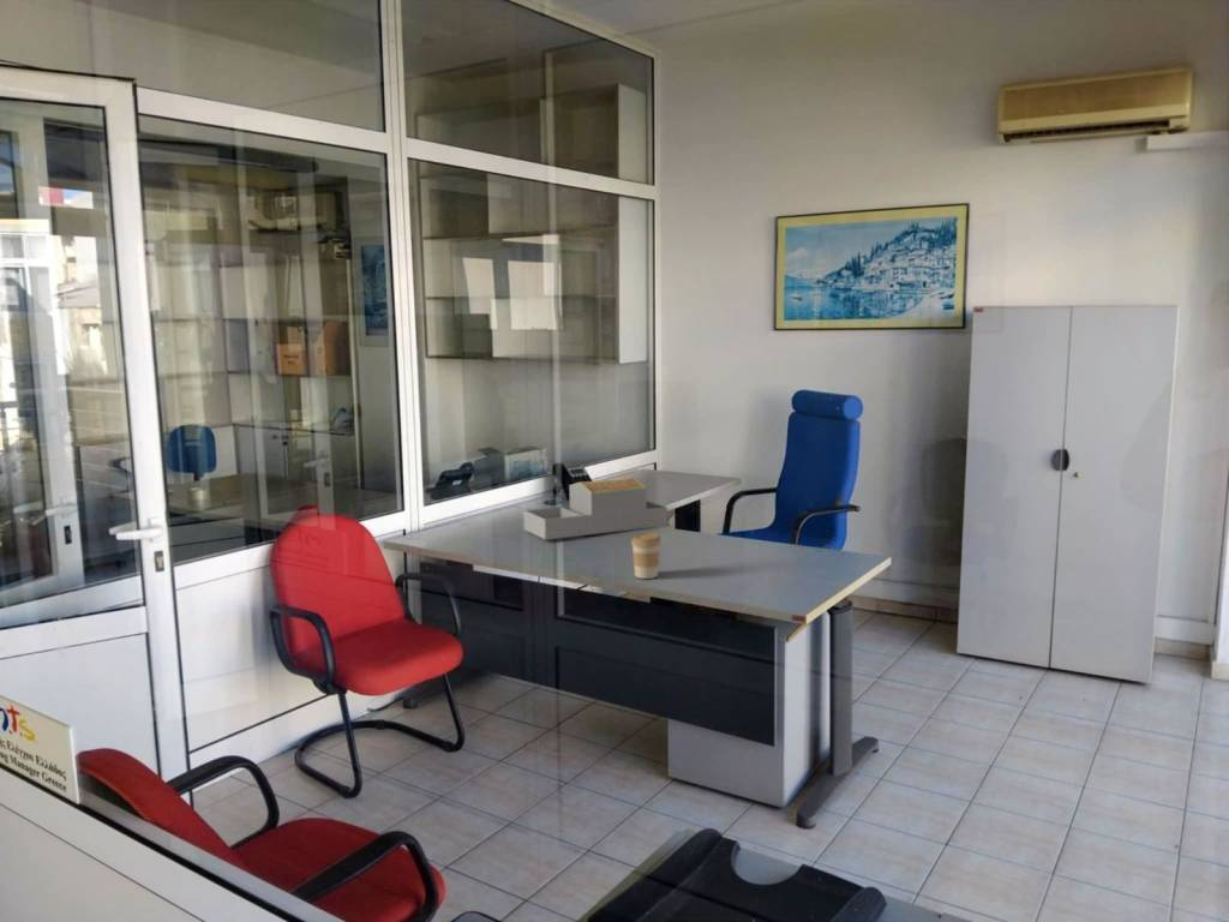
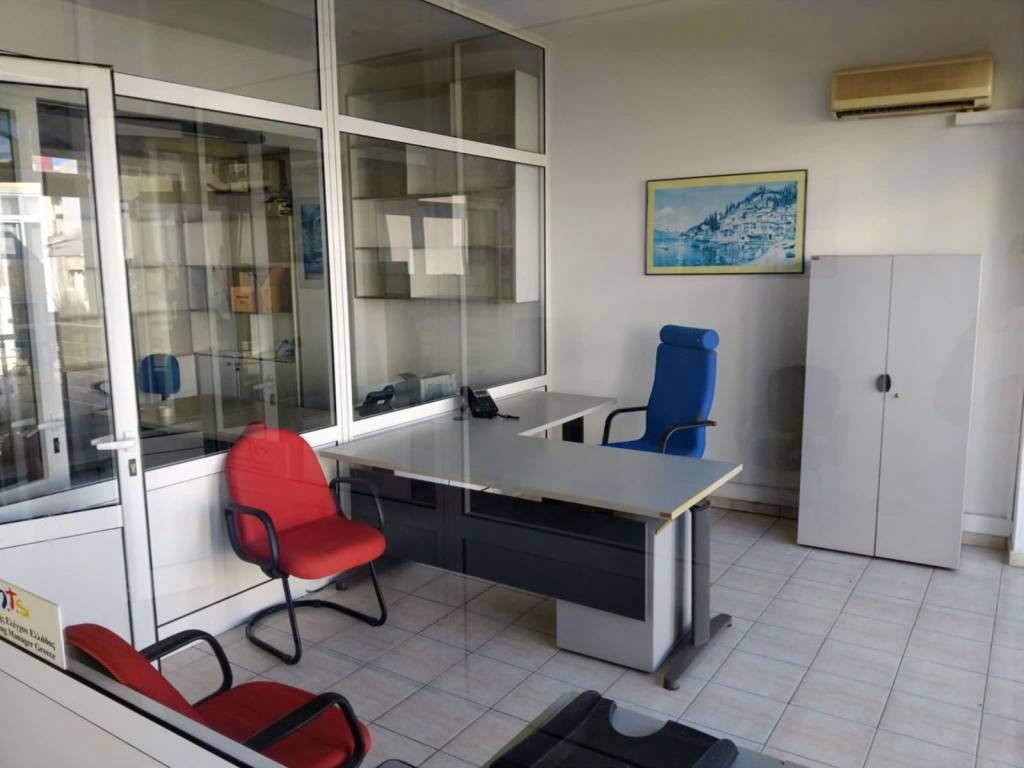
- architectural model [522,477,669,541]
- coffee cup [630,531,663,580]
